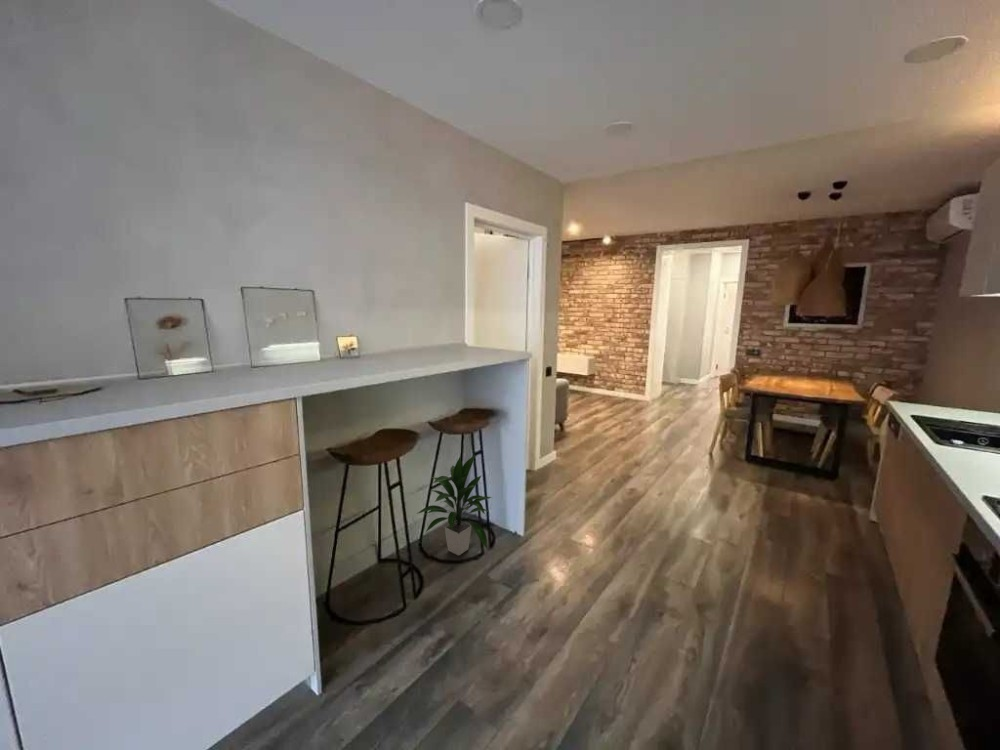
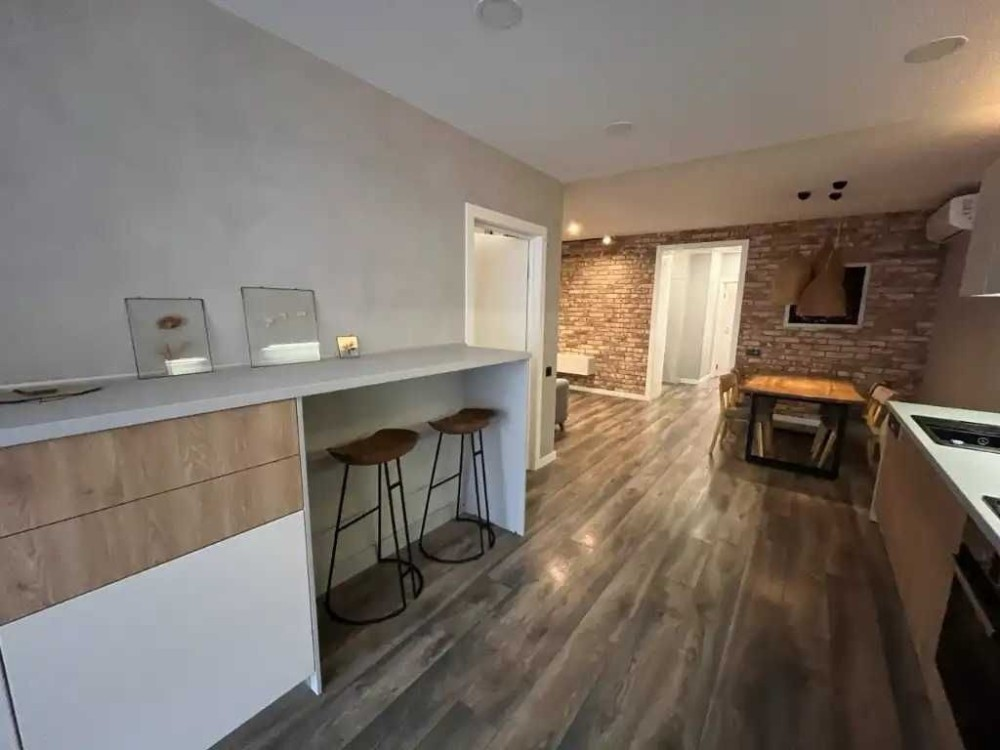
- indoor plant [415,453,493,556]
